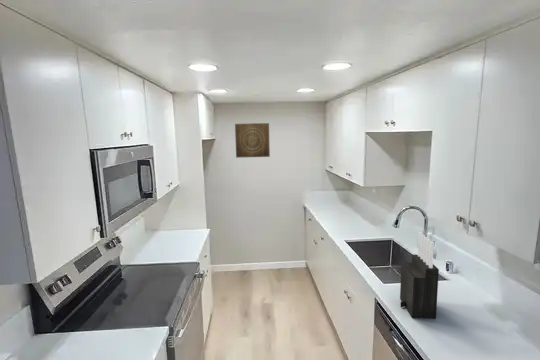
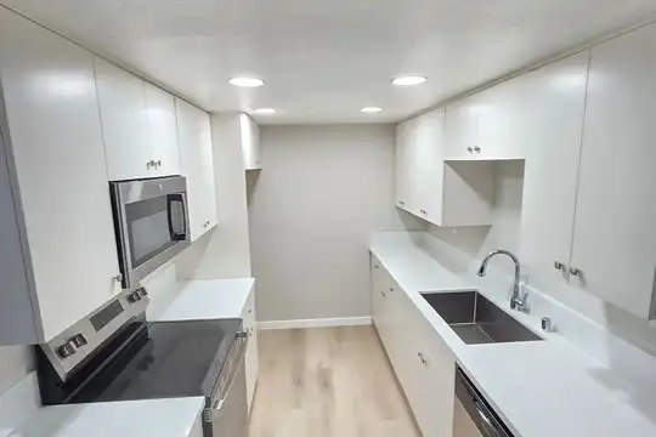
- wall art [234,122,271,159]
- knife block [399,231,440,320]
